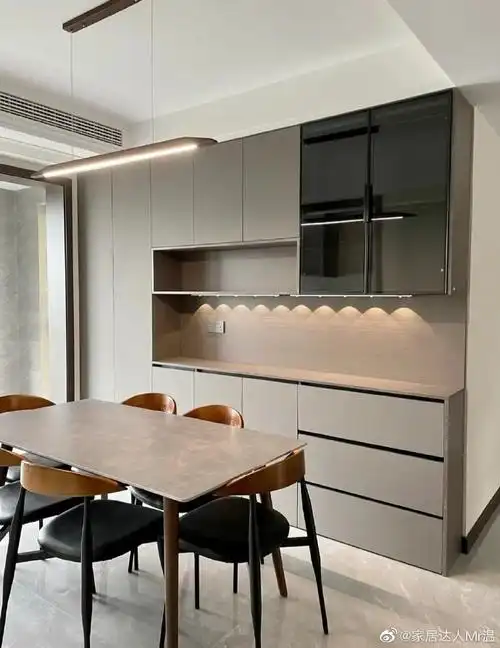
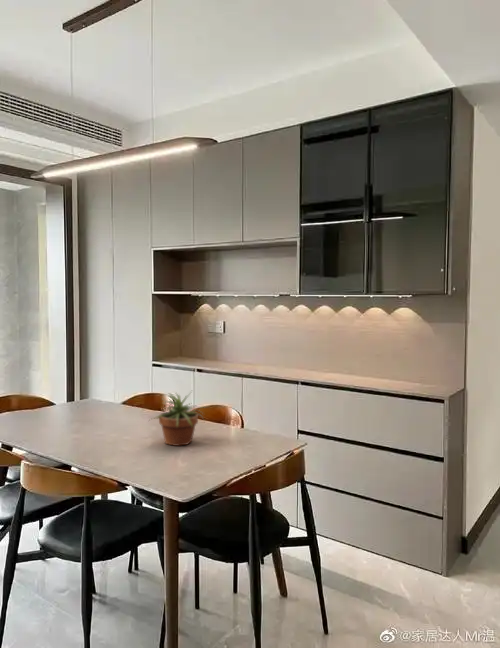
+ potted plant [149,390,211,447]
